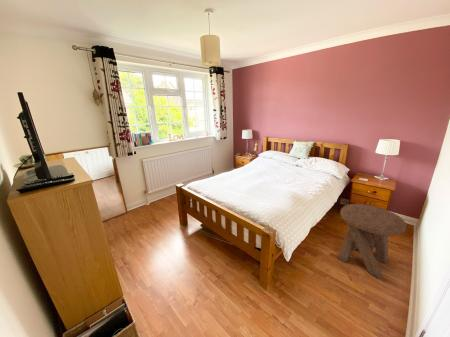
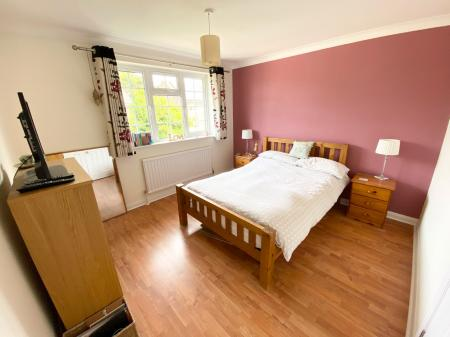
- music stool [337,203,407,280]
